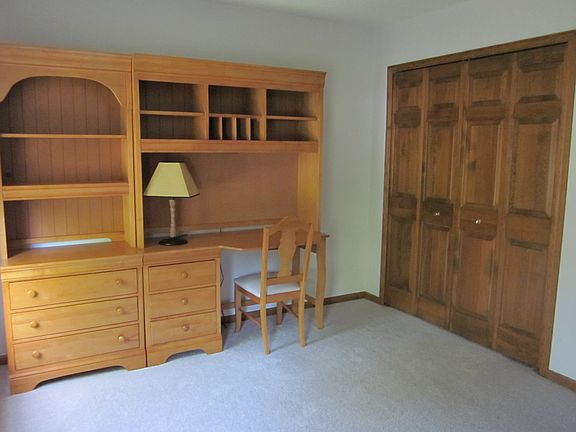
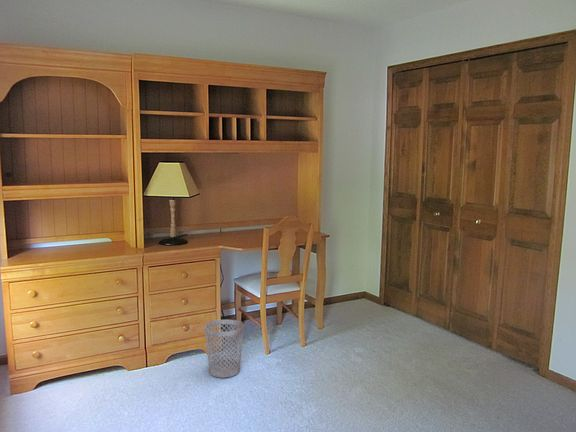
+ wastebasket [204,319,244,378]
